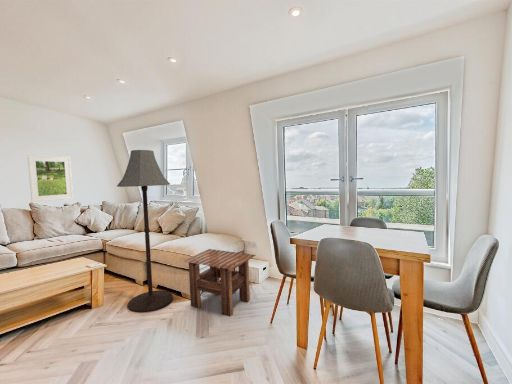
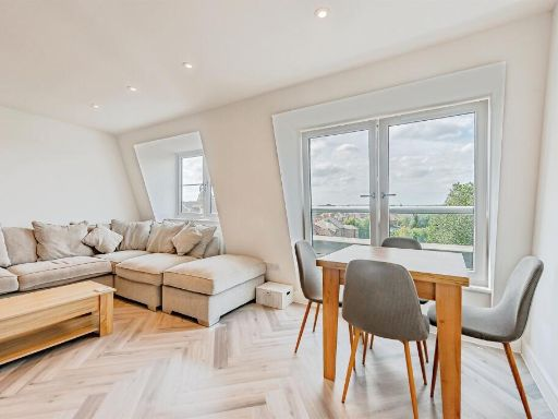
- floor lamp [116,149,174,314]
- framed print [26,154,74,203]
- side table [181,248,257,318]
